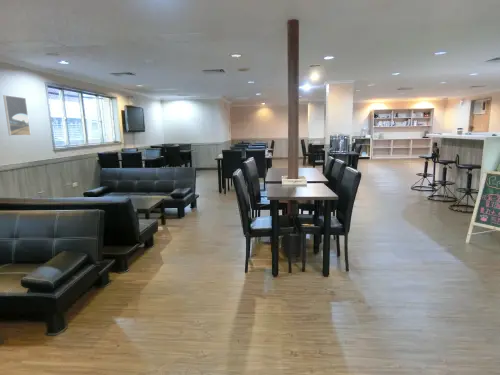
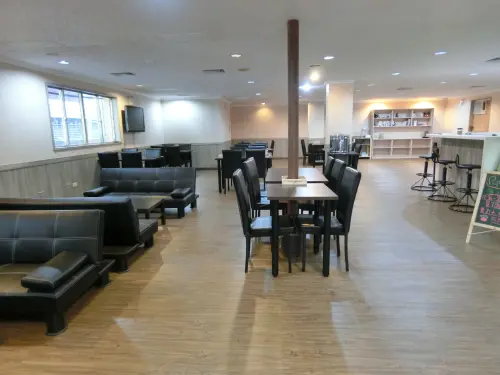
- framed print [2,94,32,137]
